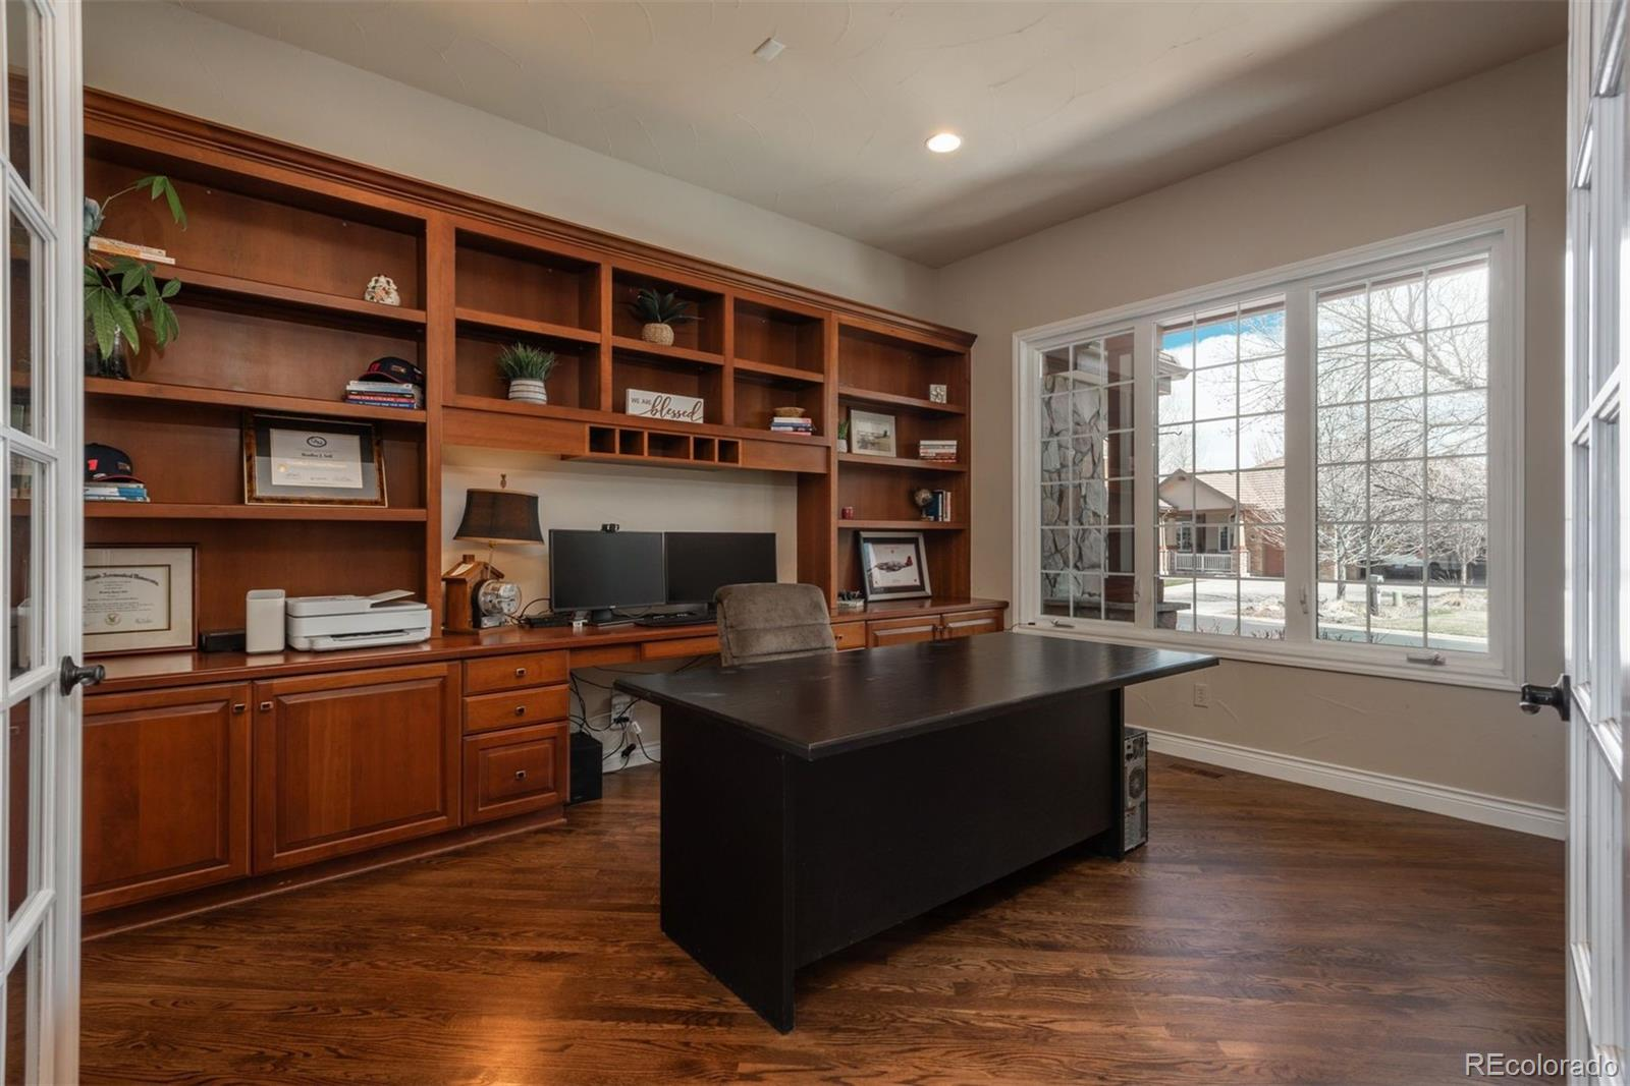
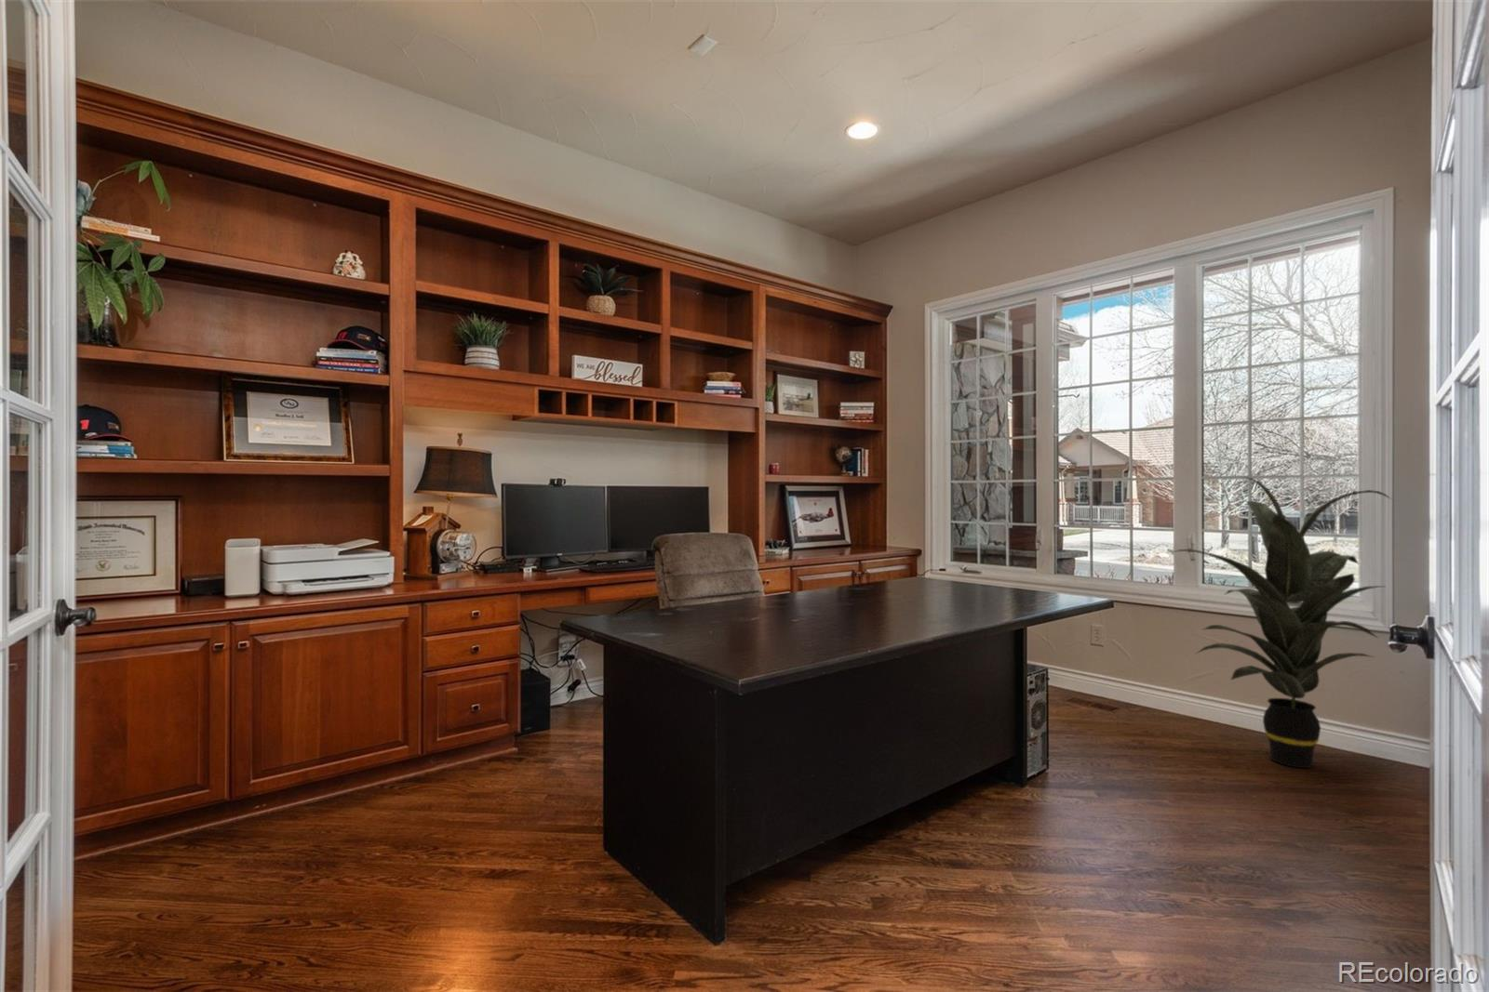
+ indoor plant [1170,476,1393,768]
